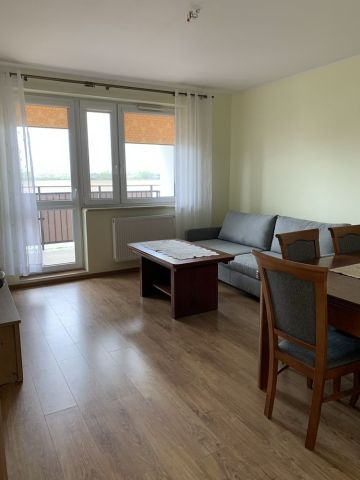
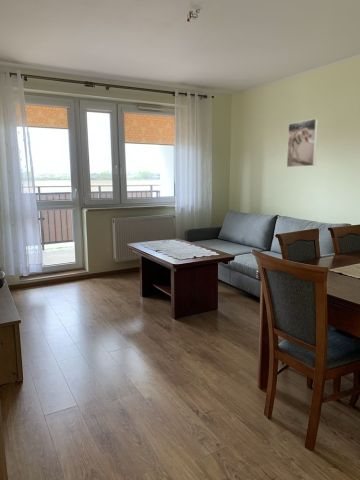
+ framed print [286,118,319,168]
